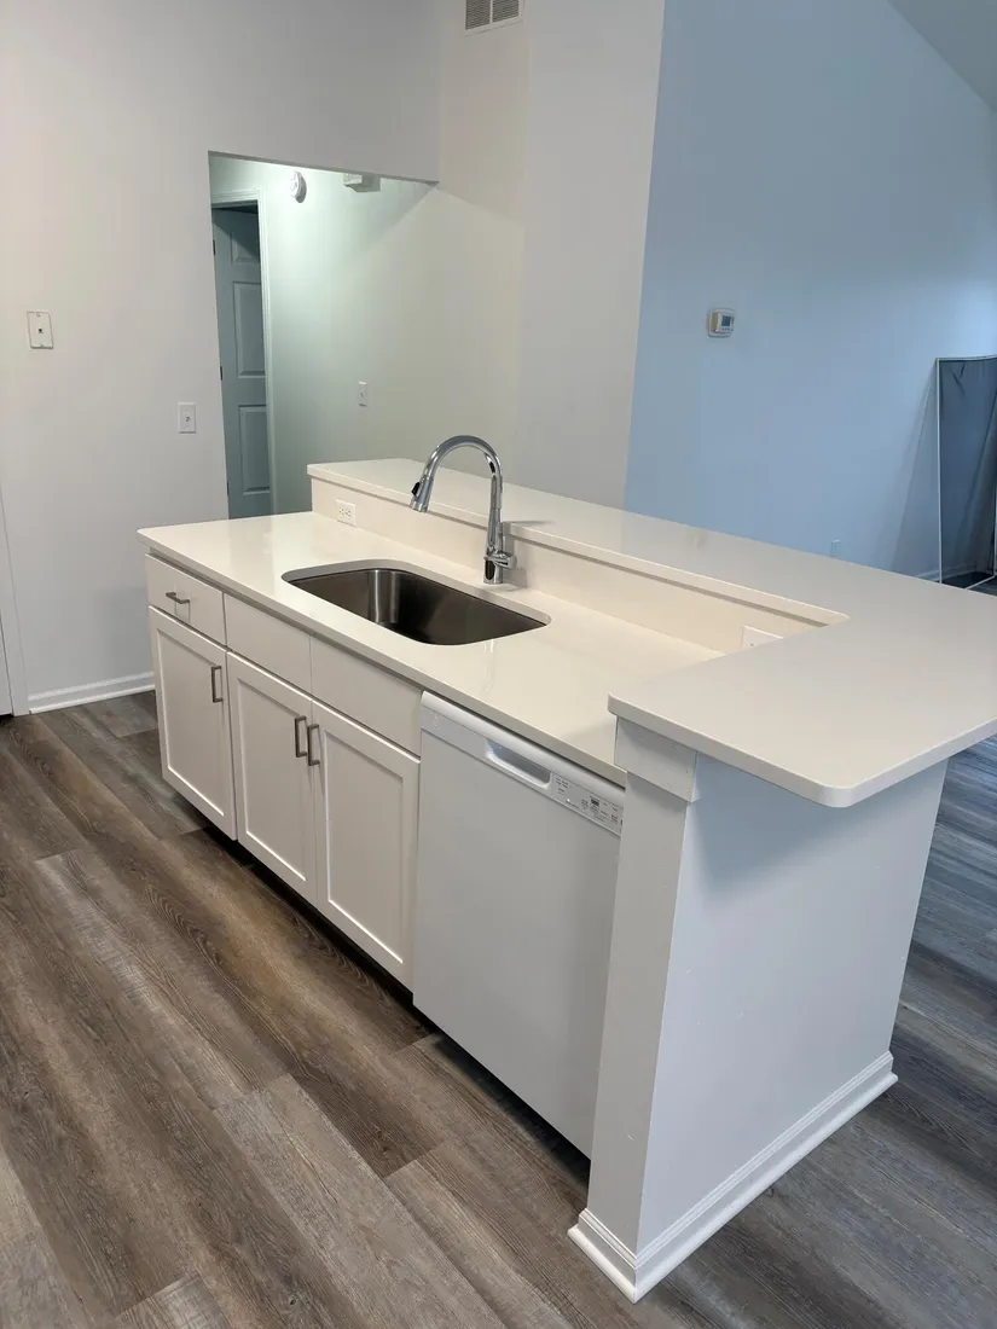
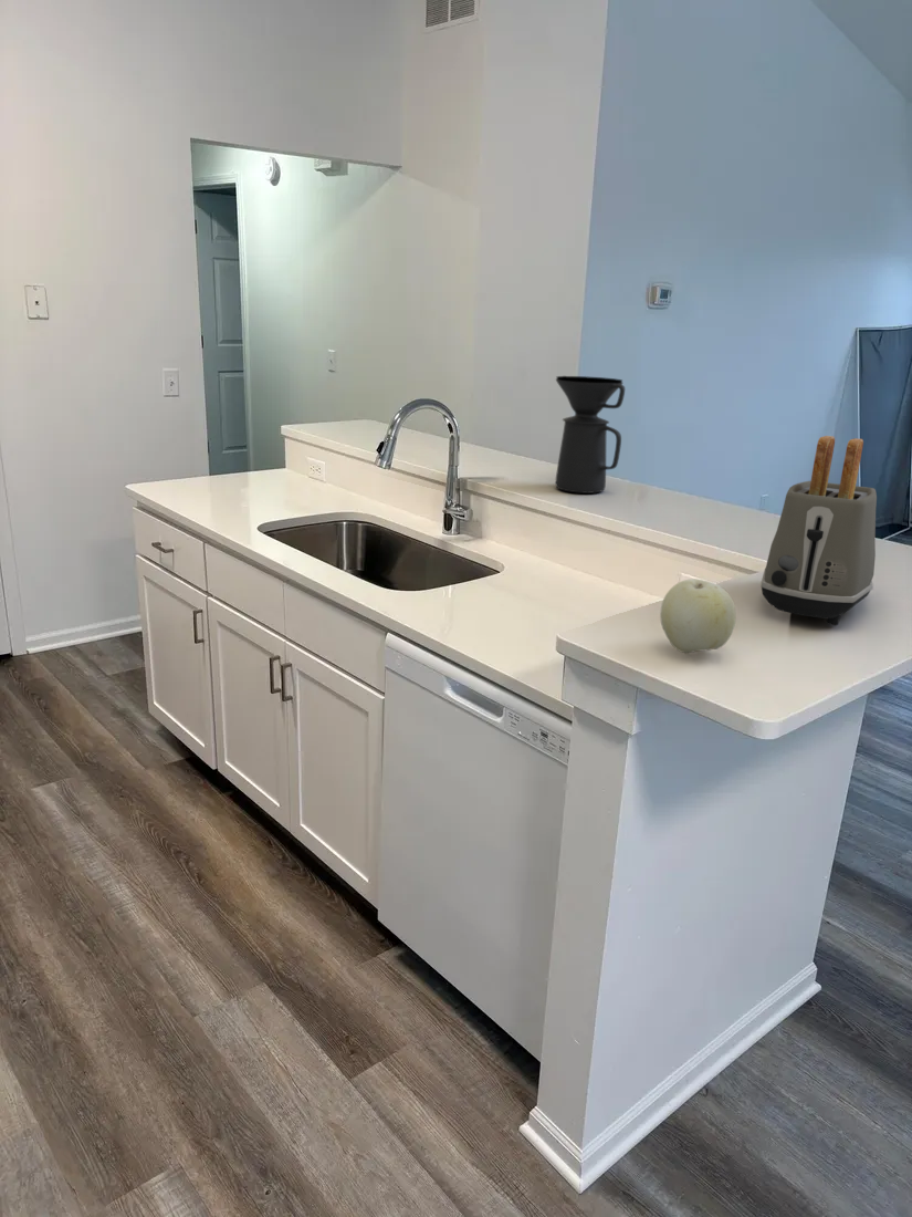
+ toaster [761,435,878,626]
+ coffee maker [554,375,626,495]
+ fruit [659,578,737,654]
